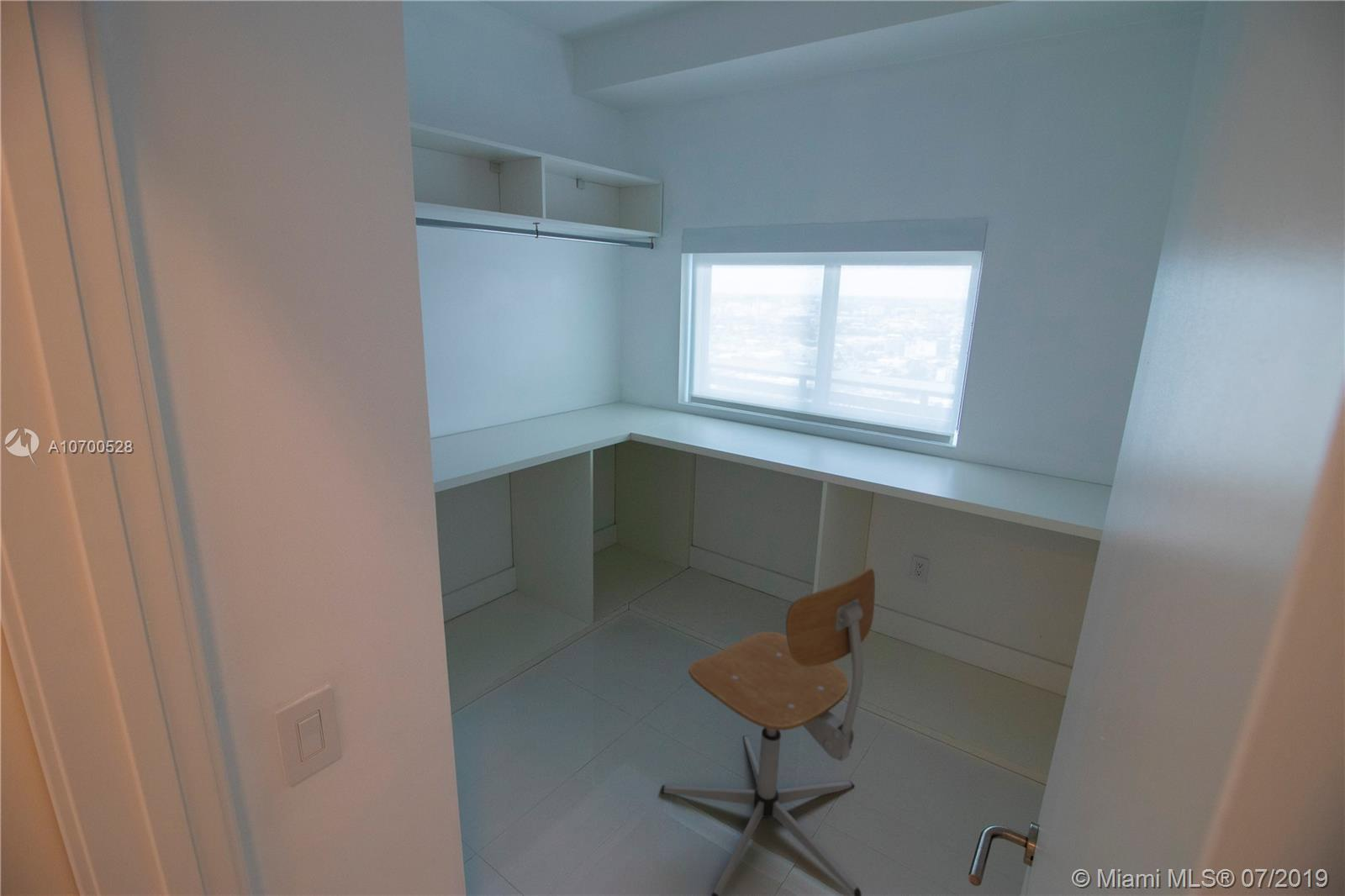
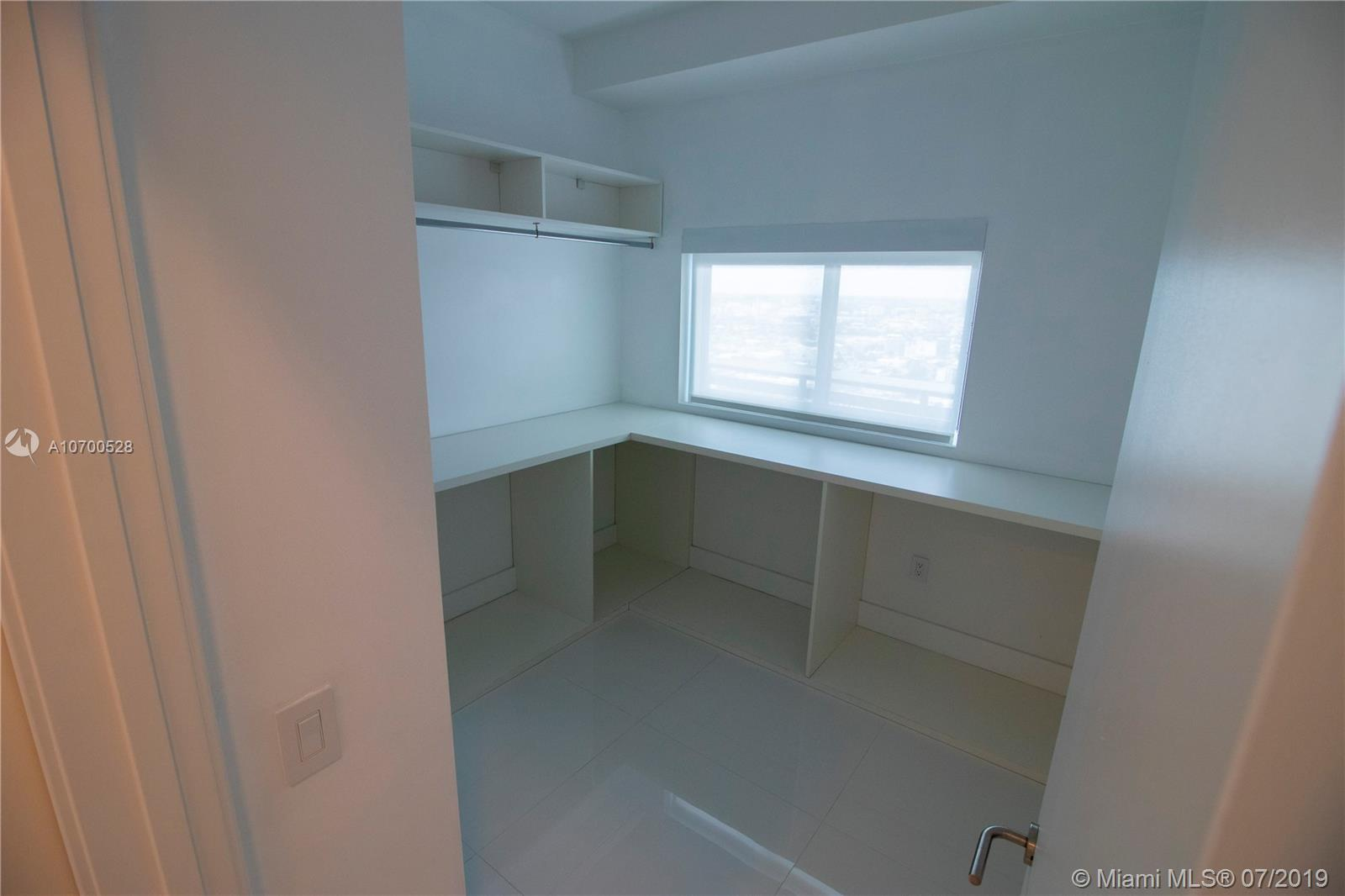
- office chair [659,567,876,896]
